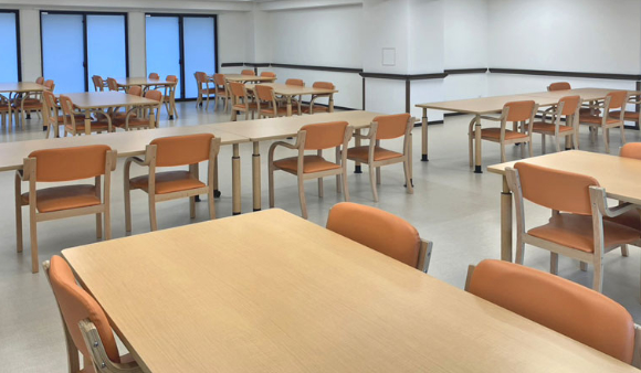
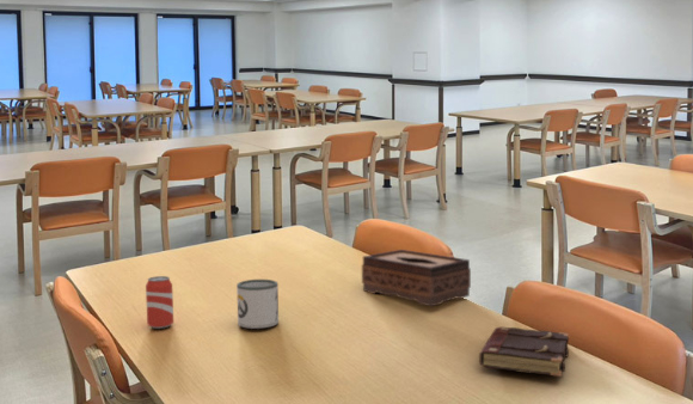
+ book [478,326,570,378]
+ tissue box [361,249,472,307]
+ mug [235,278,280,330]
+ beverage can [145,275,174,330]
